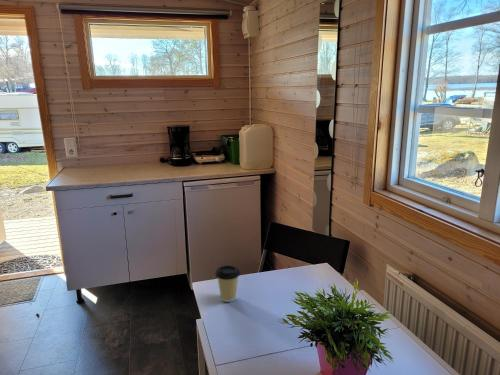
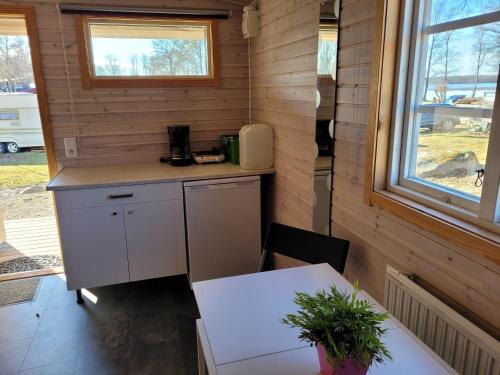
- coffee cup [214,264,241,303]
